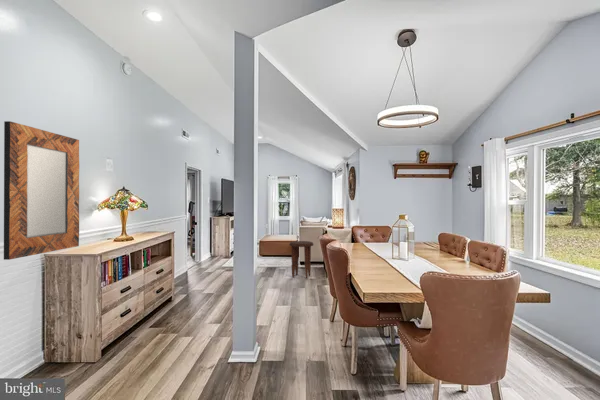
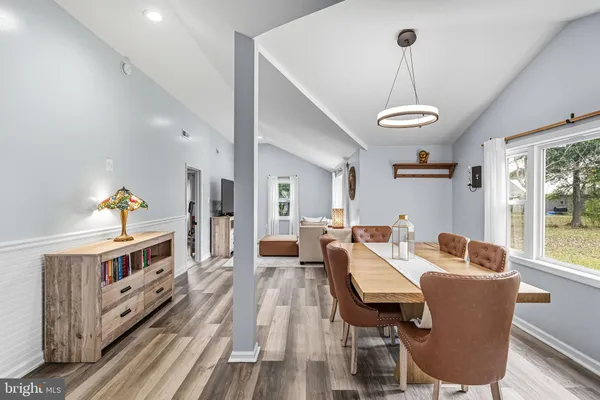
- home mirror [3,120,80,261]
- side table [288,240,315,279]
